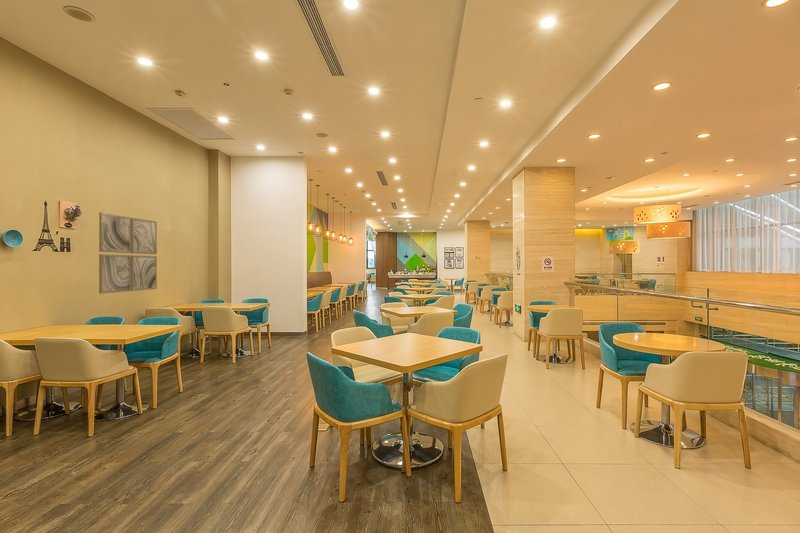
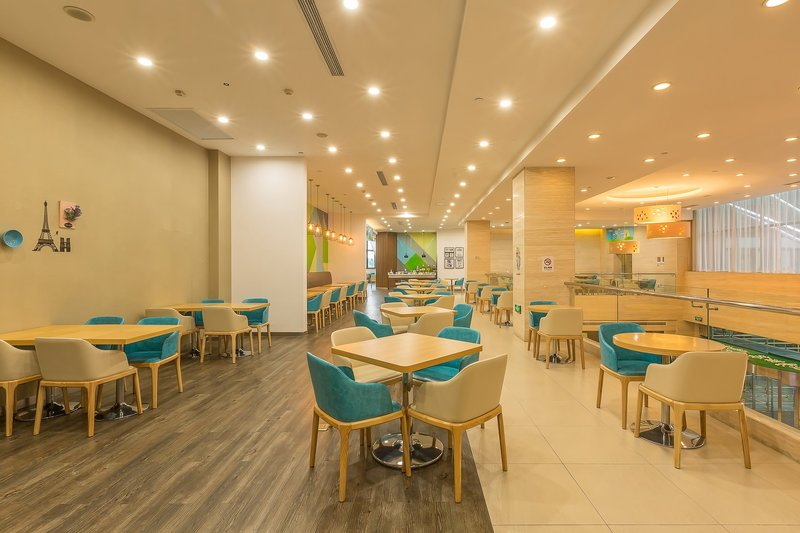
- wall art [98,212,158,295]
